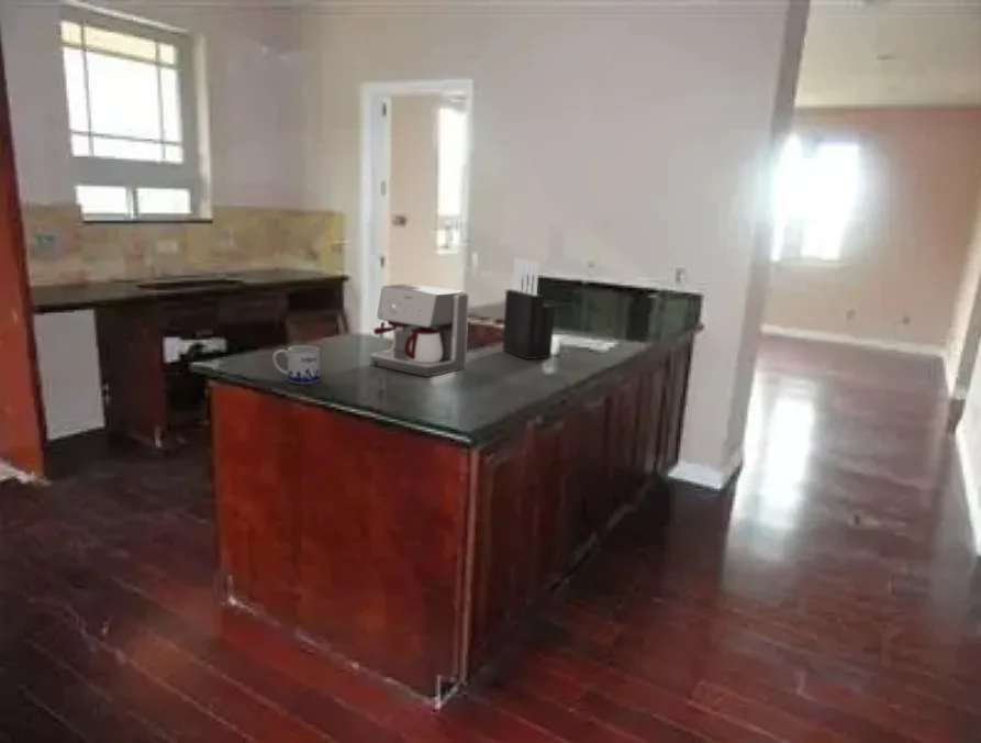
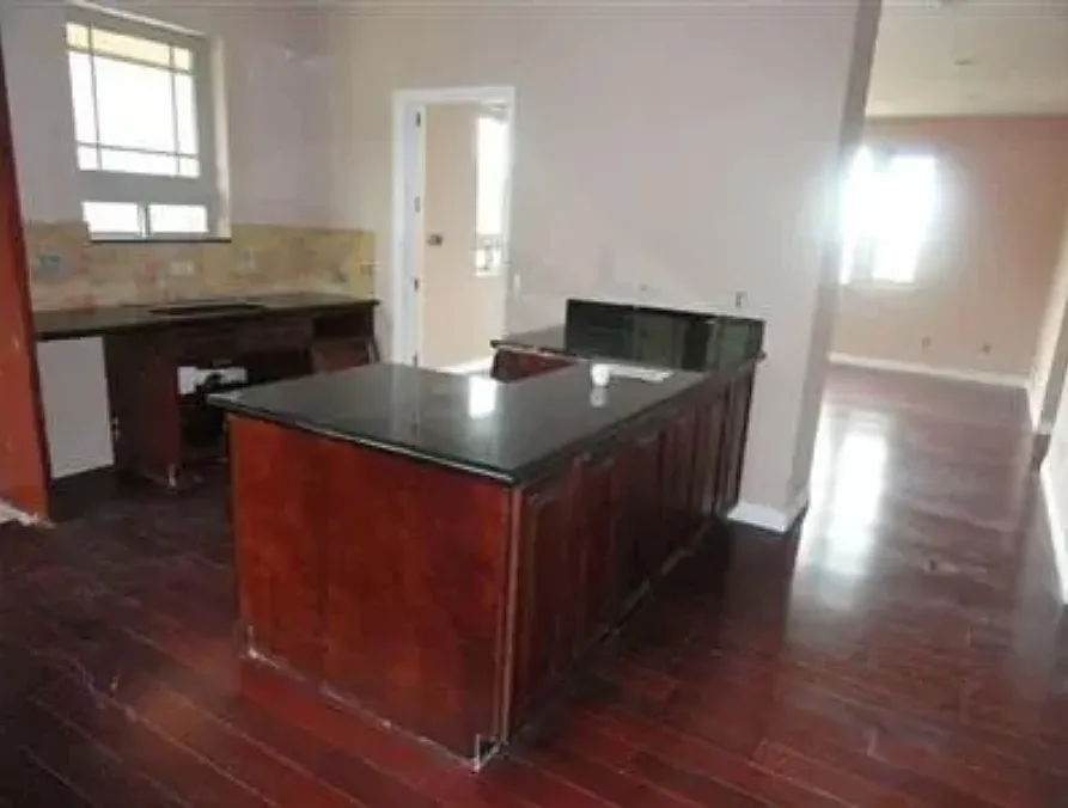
- coffee maker [369,282,470,378]
- mug [271,344,321,385]
- knife block [502,257,556,361]
